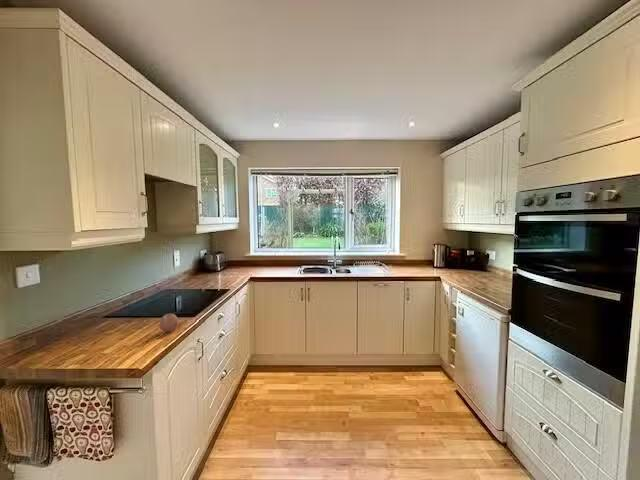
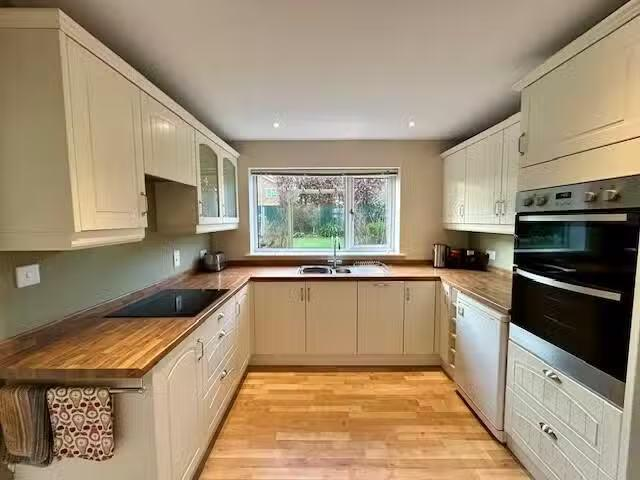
- fruit [159,313,179,333]
